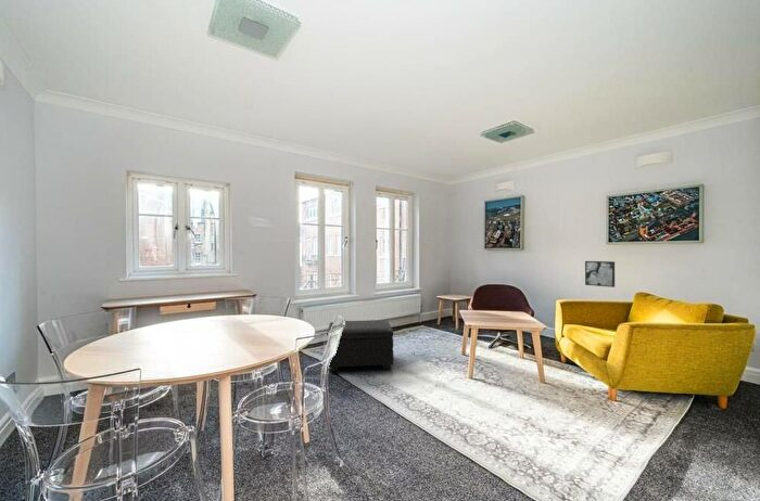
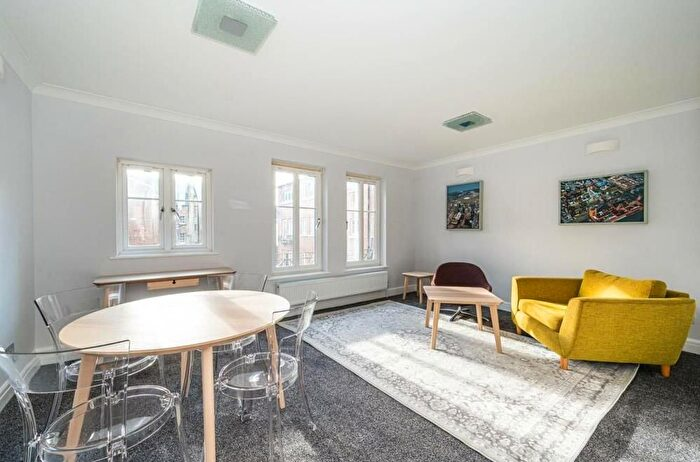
- footstool [326,319,394,373]
- wall art [584,260,616,288]
